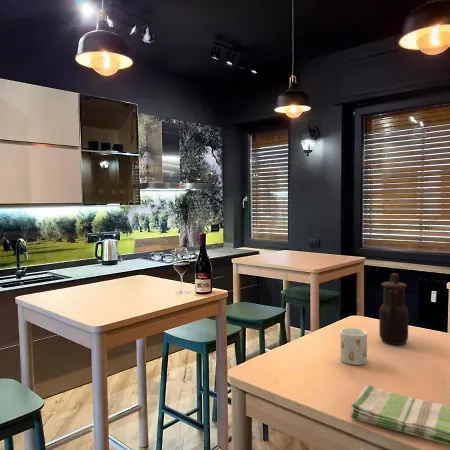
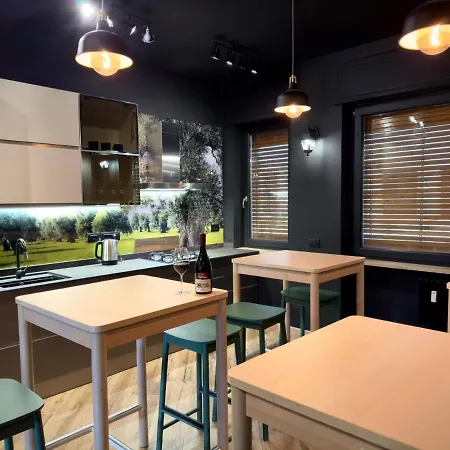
- dish towel [349,384,450,446]
- teapot [378,272,409,346]
- mug [339,327,368,366]
